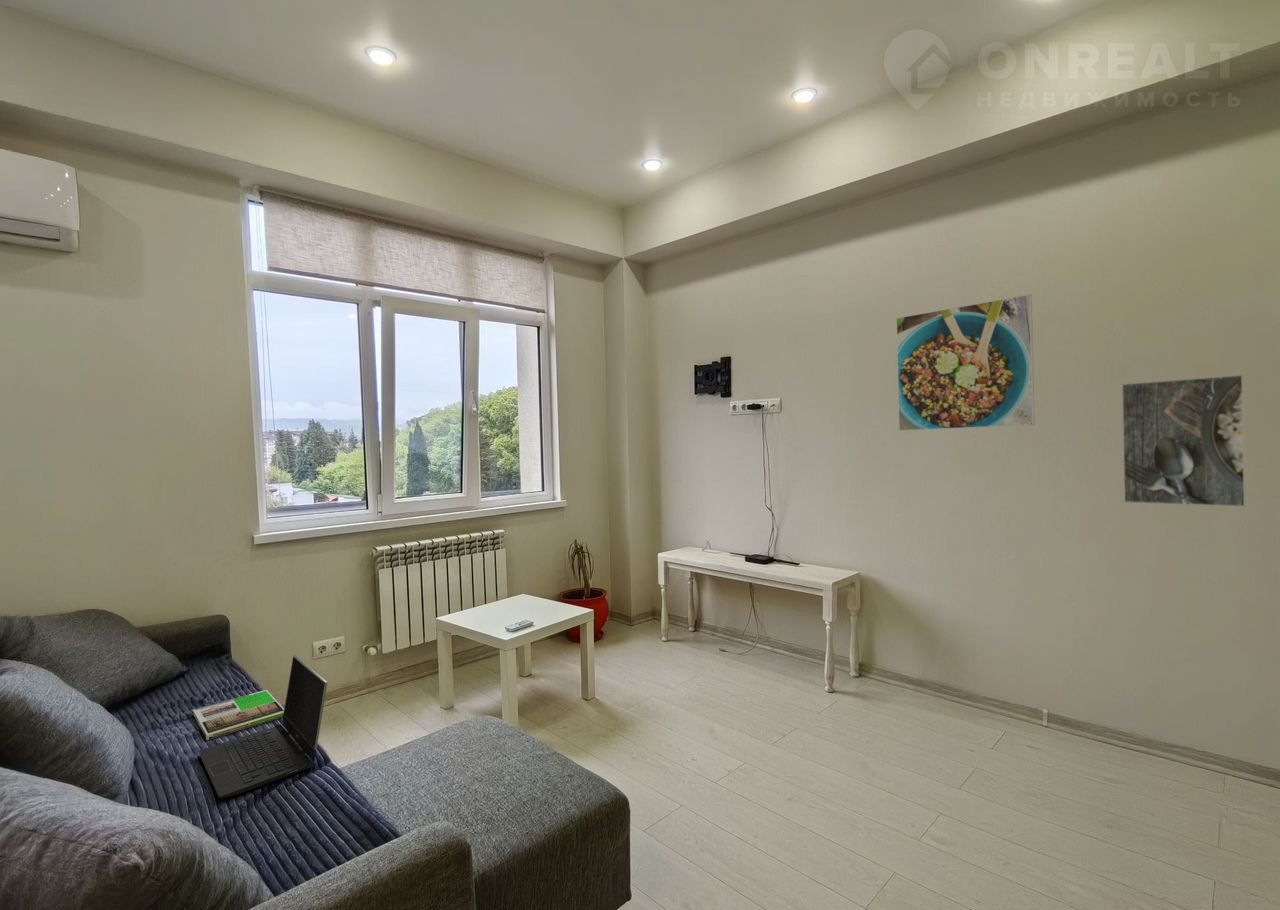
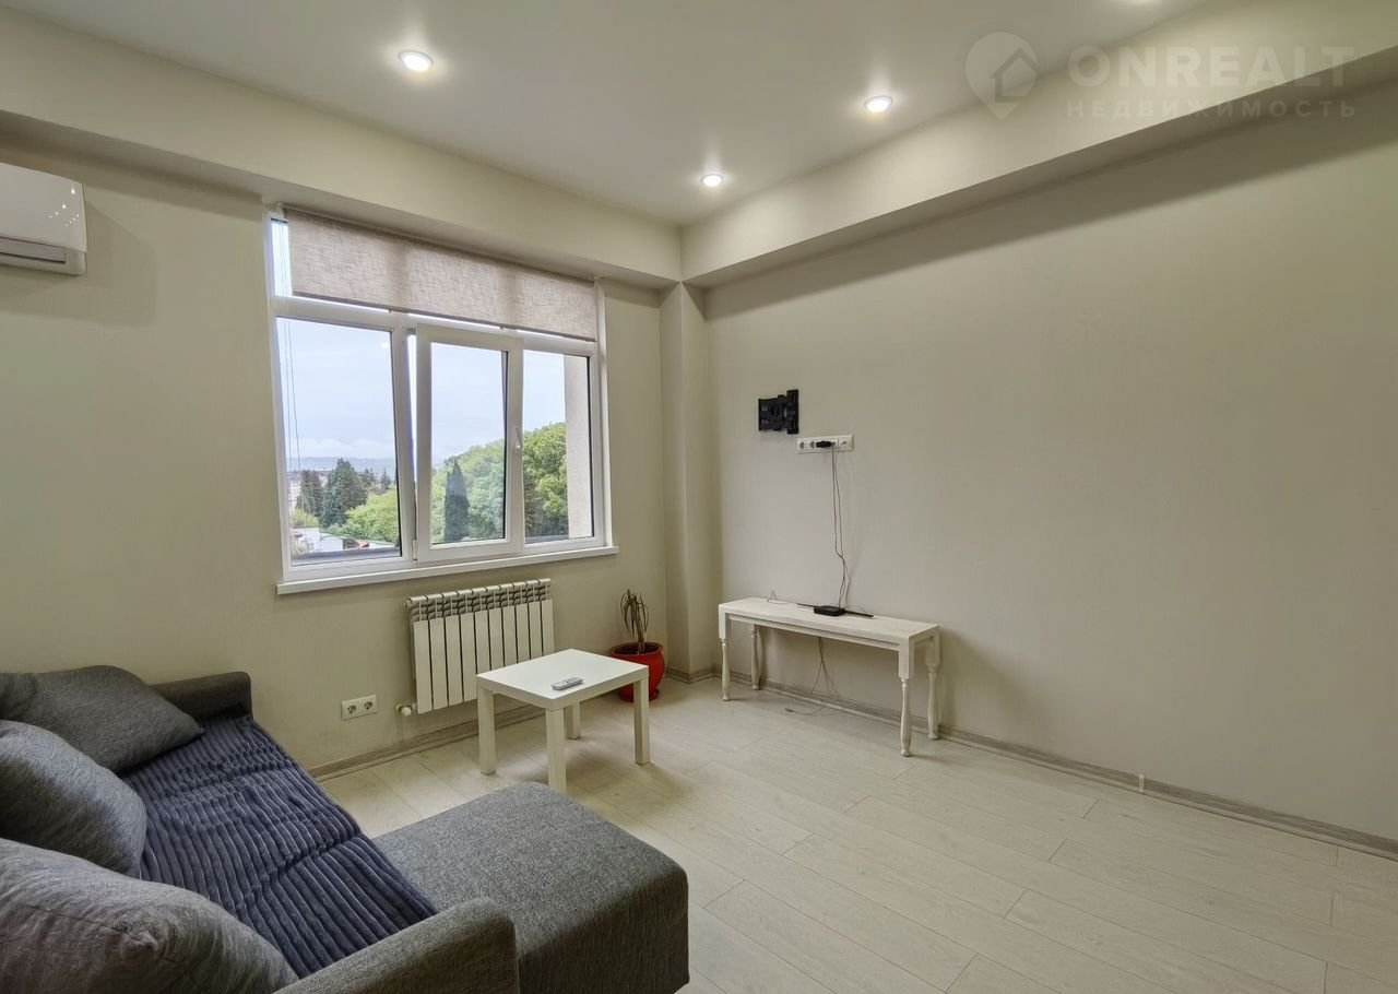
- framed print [1121,374,1246,508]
- magazine [192,689,284,741]
- laptop computer [198,654,328,799]
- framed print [895,293,1036,432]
